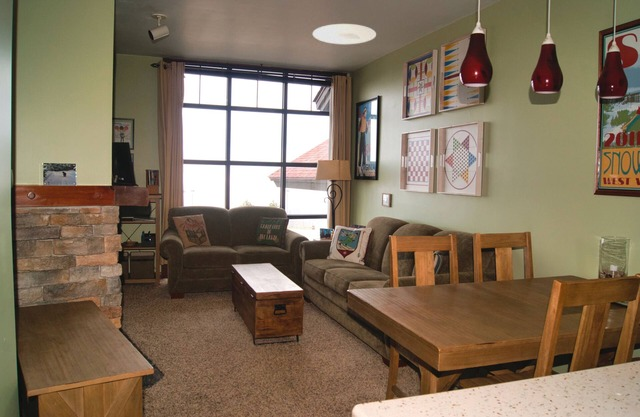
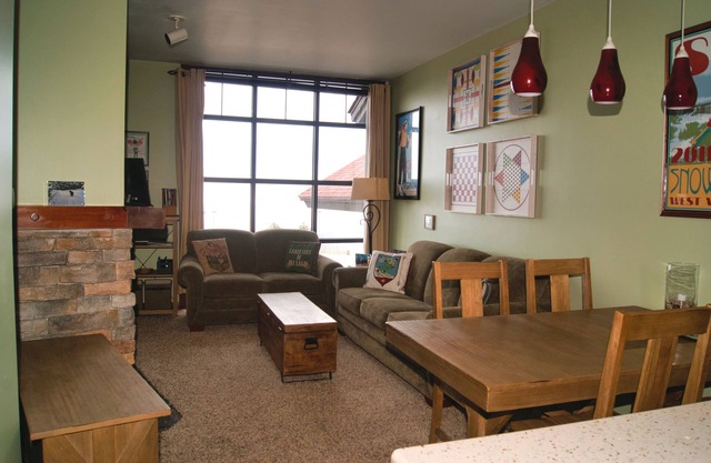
- ceiling light [312,23,377,45]
